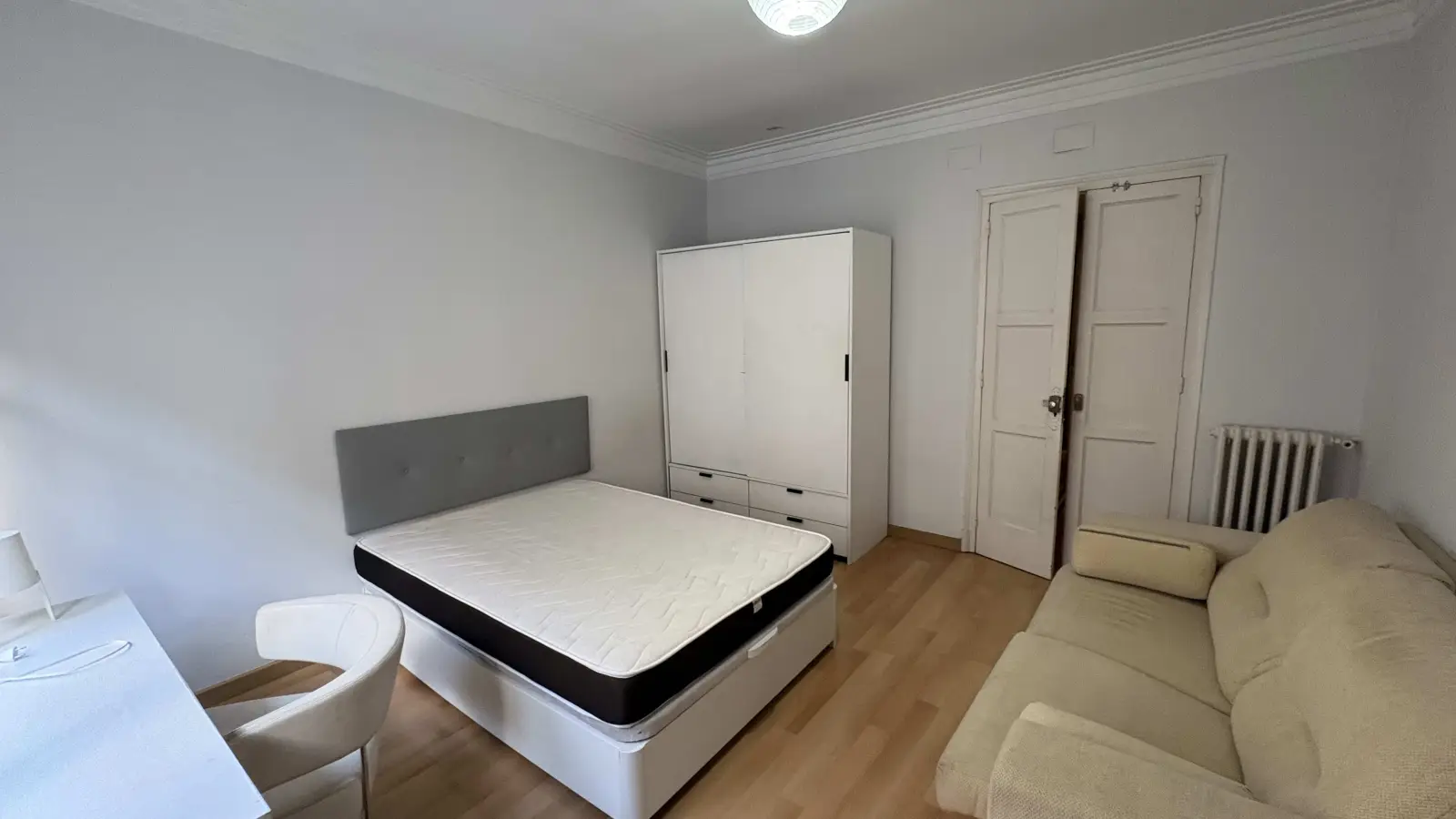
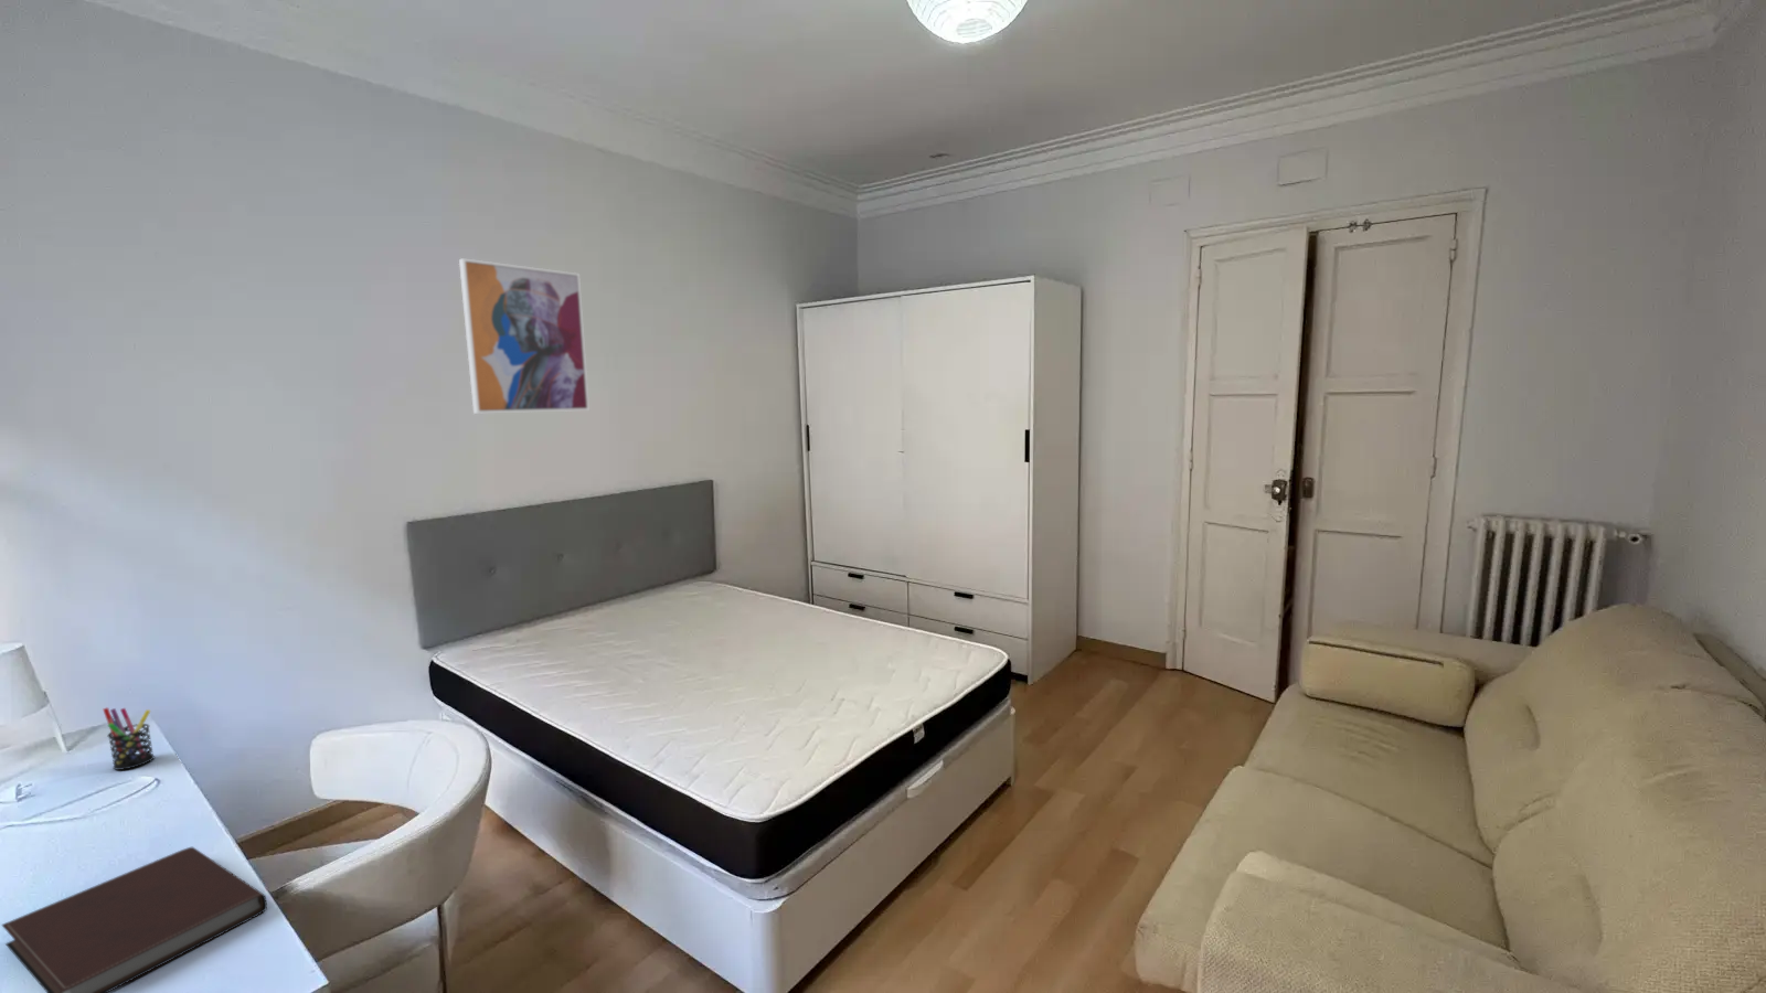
+ wall art [458,257,591,415]
+ pen holder [102,706,155,771]
+ notebook [0,846,268,993]
